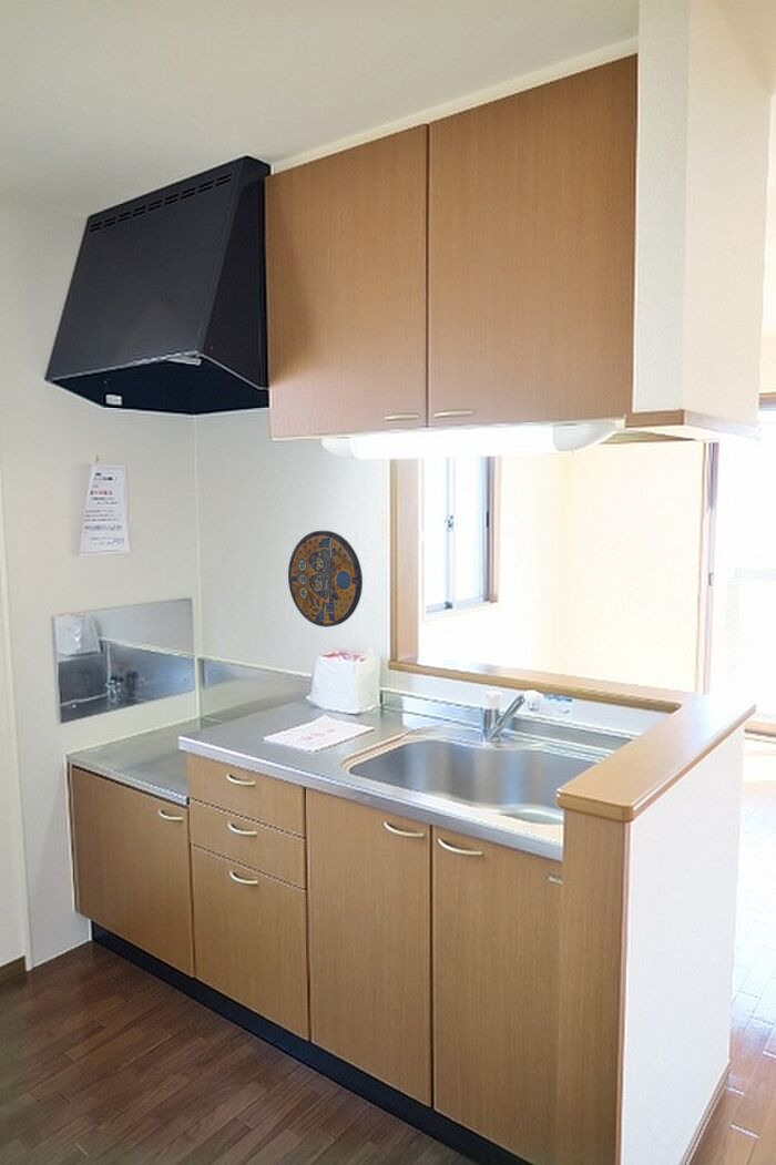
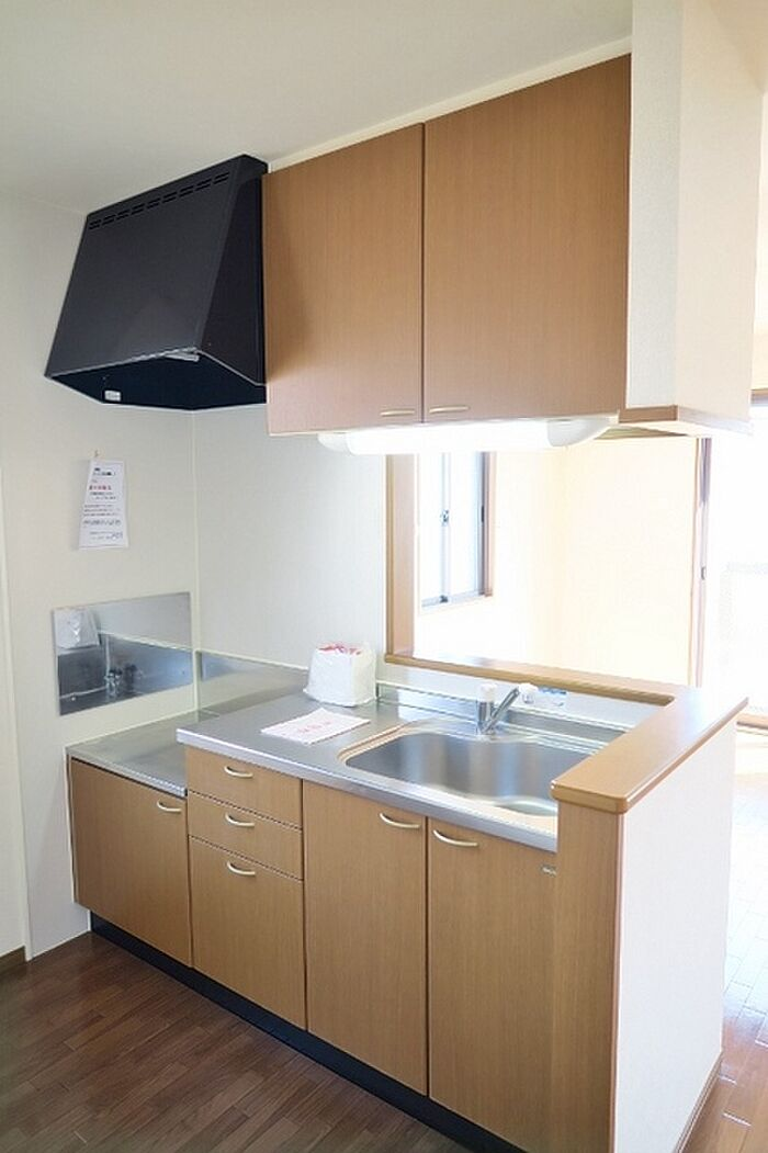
- manhole cover [287,530,364,629]
